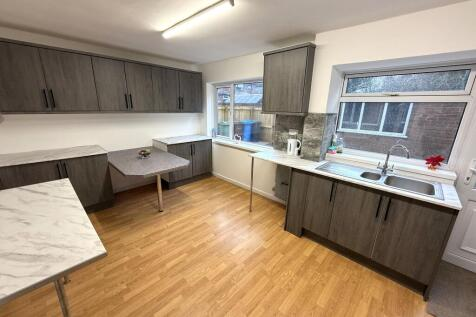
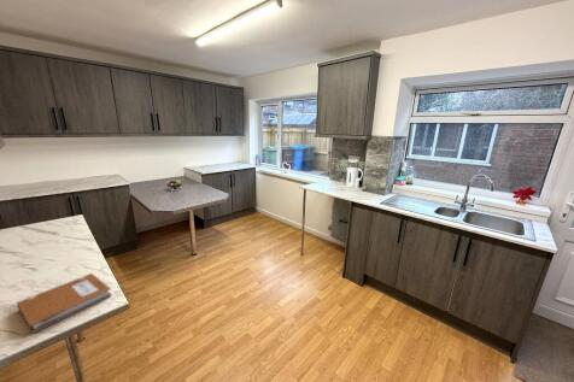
+ notebook [16,272,113,335]
